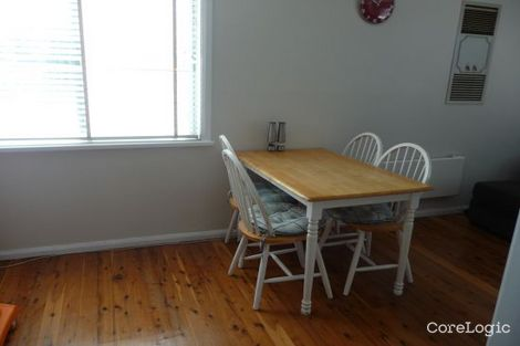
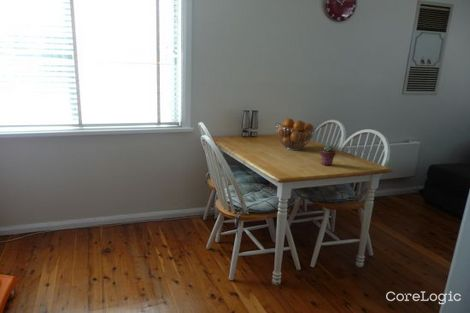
+ potted succulent [319,144,337,166]
+ fruit basket [274,117,317,151]
